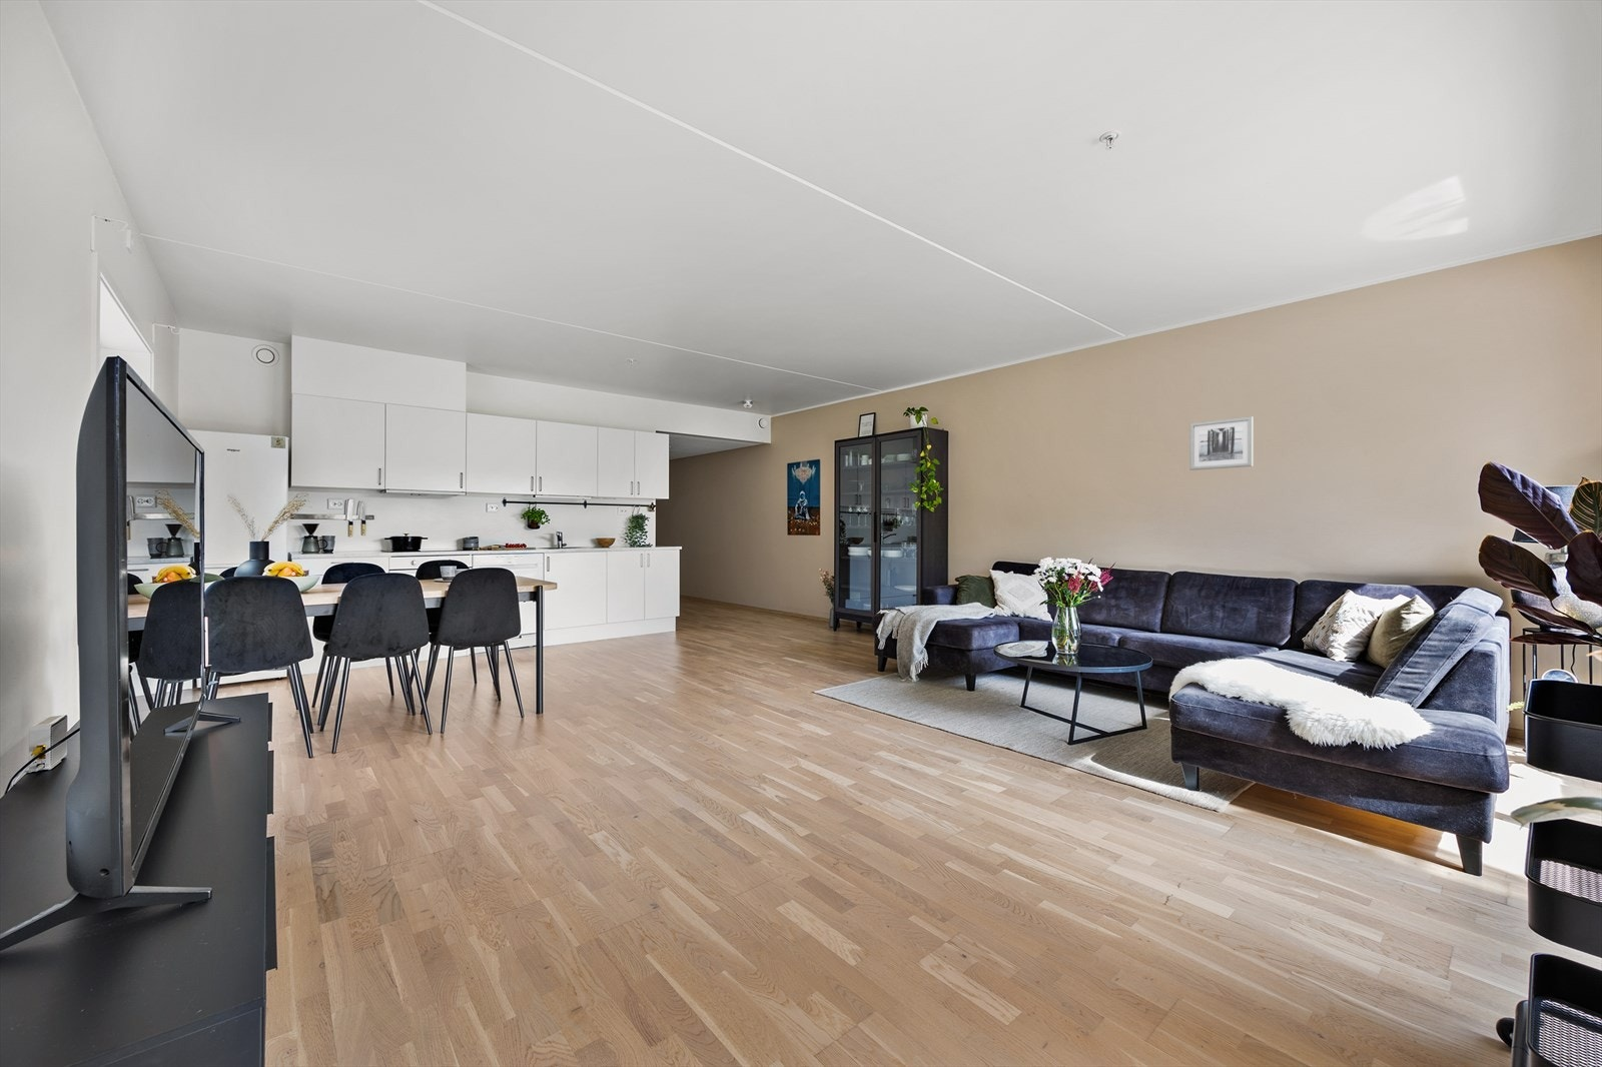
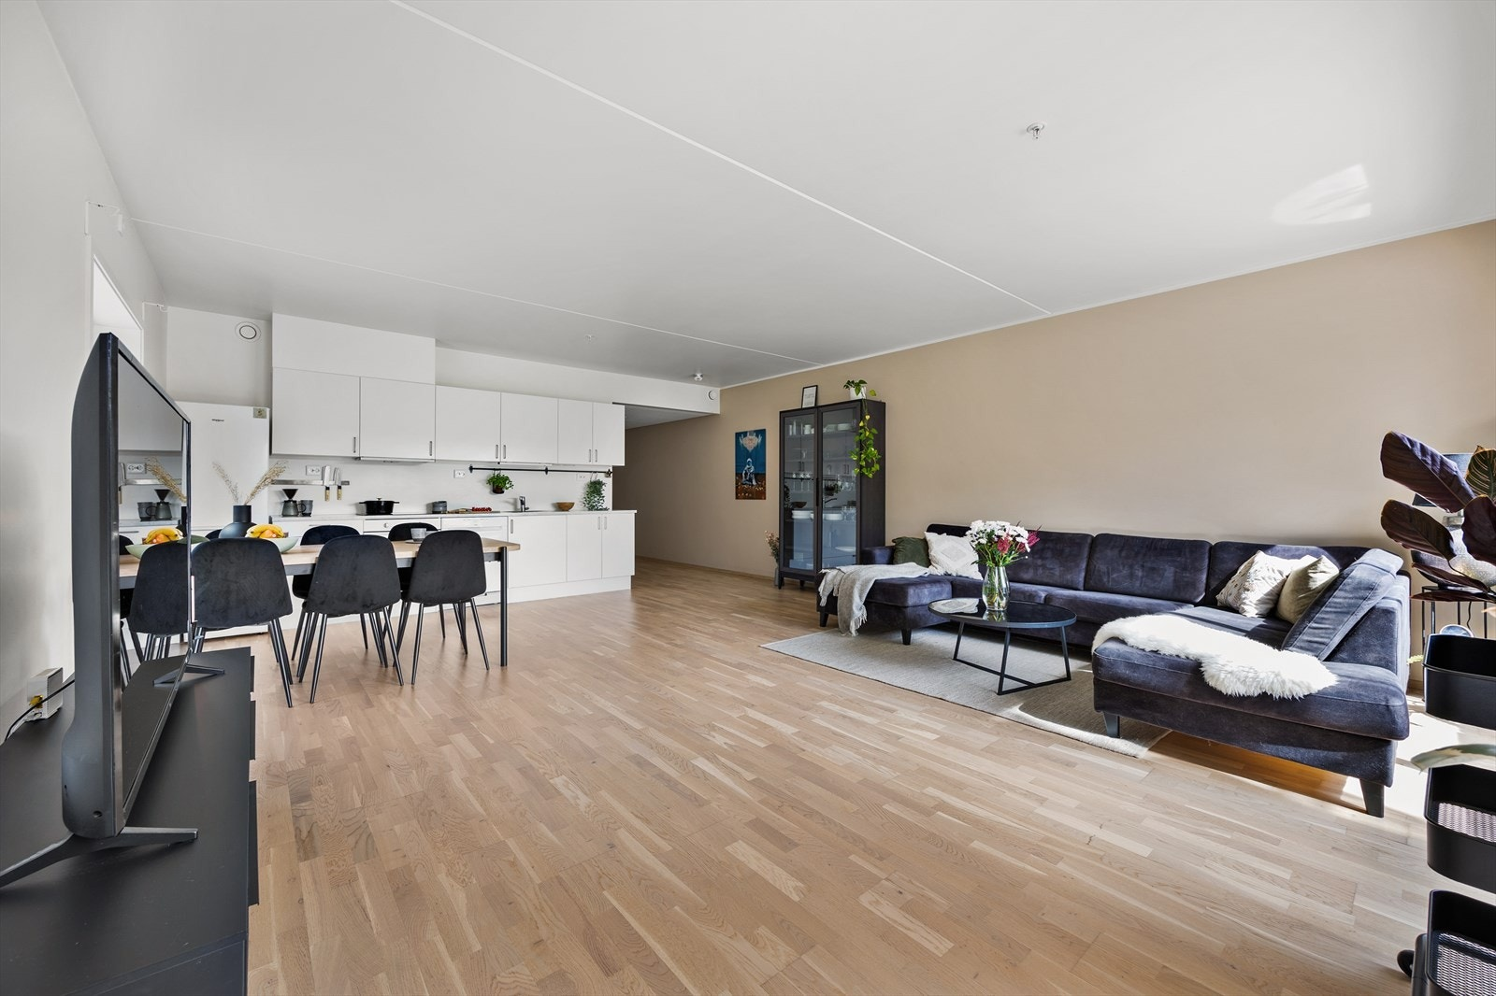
- wall art [1189,416,1254,472]
